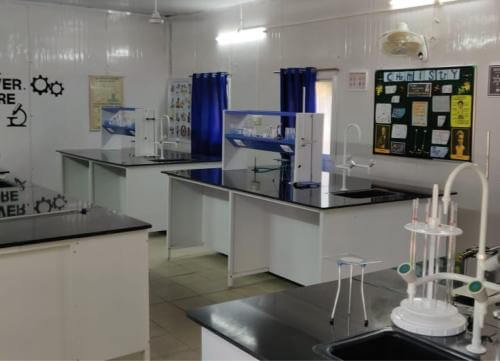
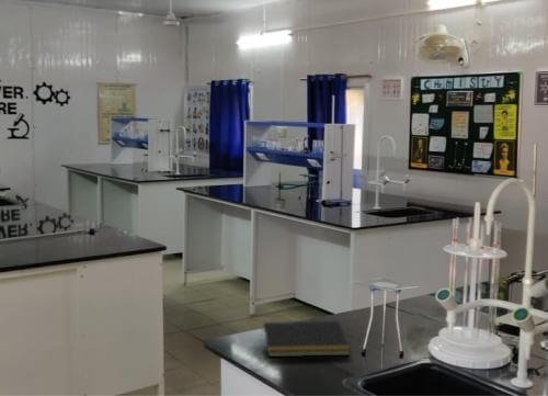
+ notepad [261,320,351,358]
